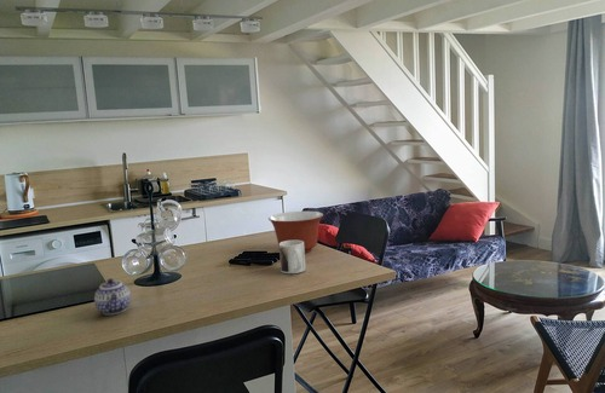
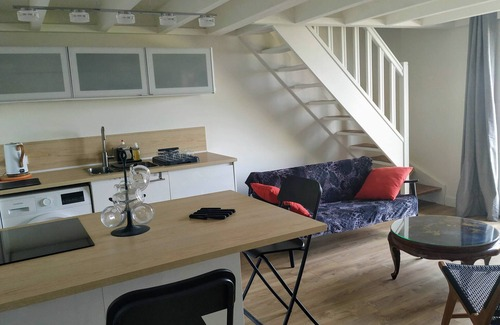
- teapot [93,277,132,316]
- mug [278,241,307,274]
- mixing bowl [267,210,324,254]
